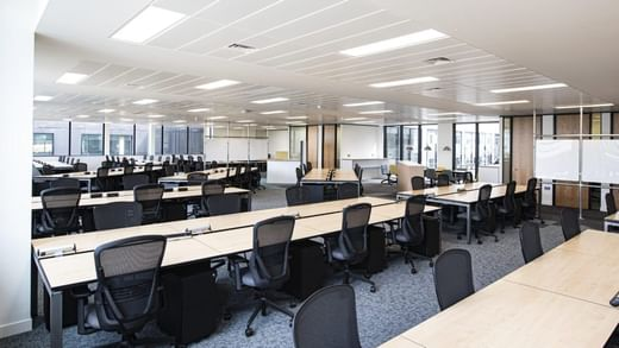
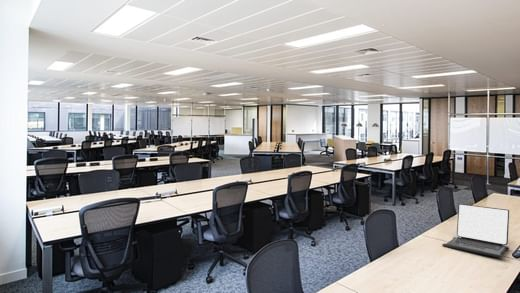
+ laptop [441,203,510,259]
